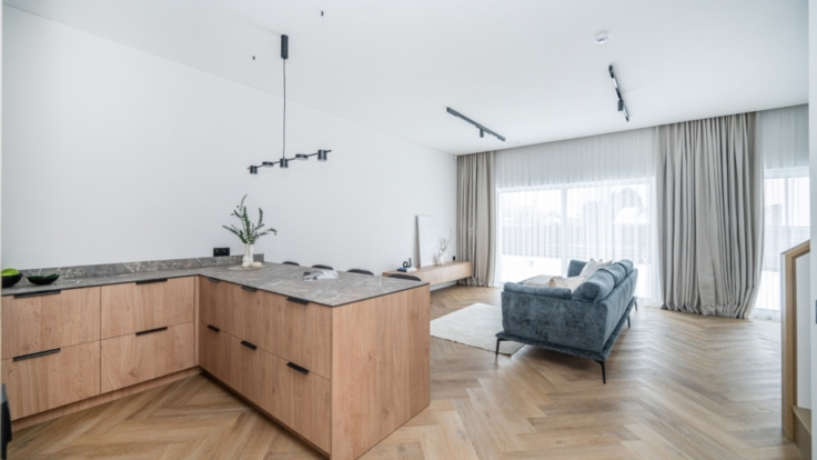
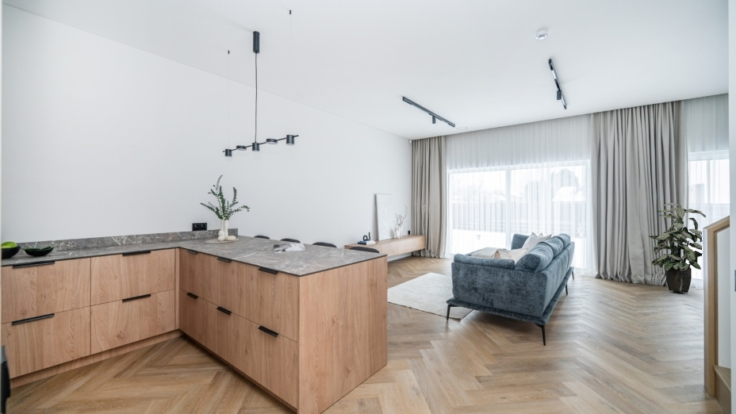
+ indoor plant [647,202,707,294]
